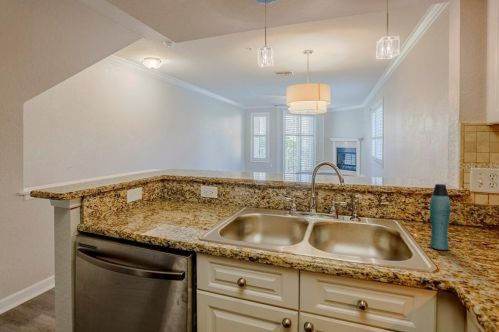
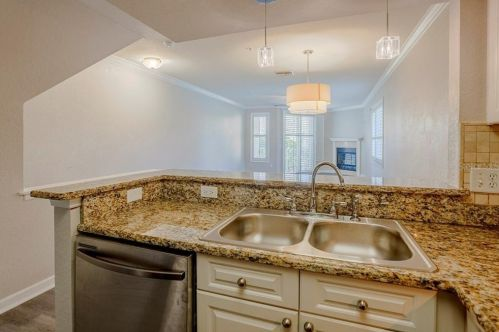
- bottle [428,183,452,251]
